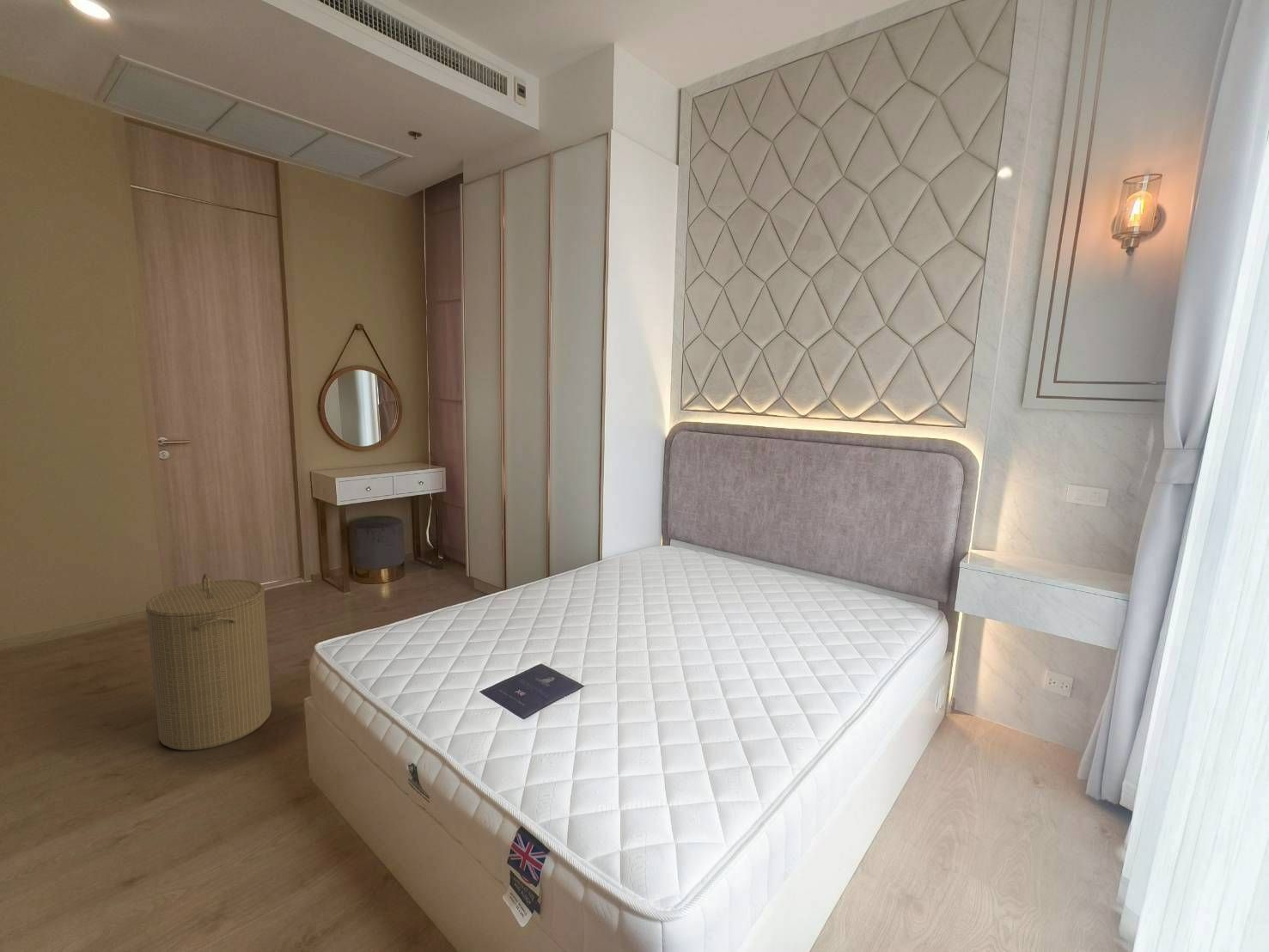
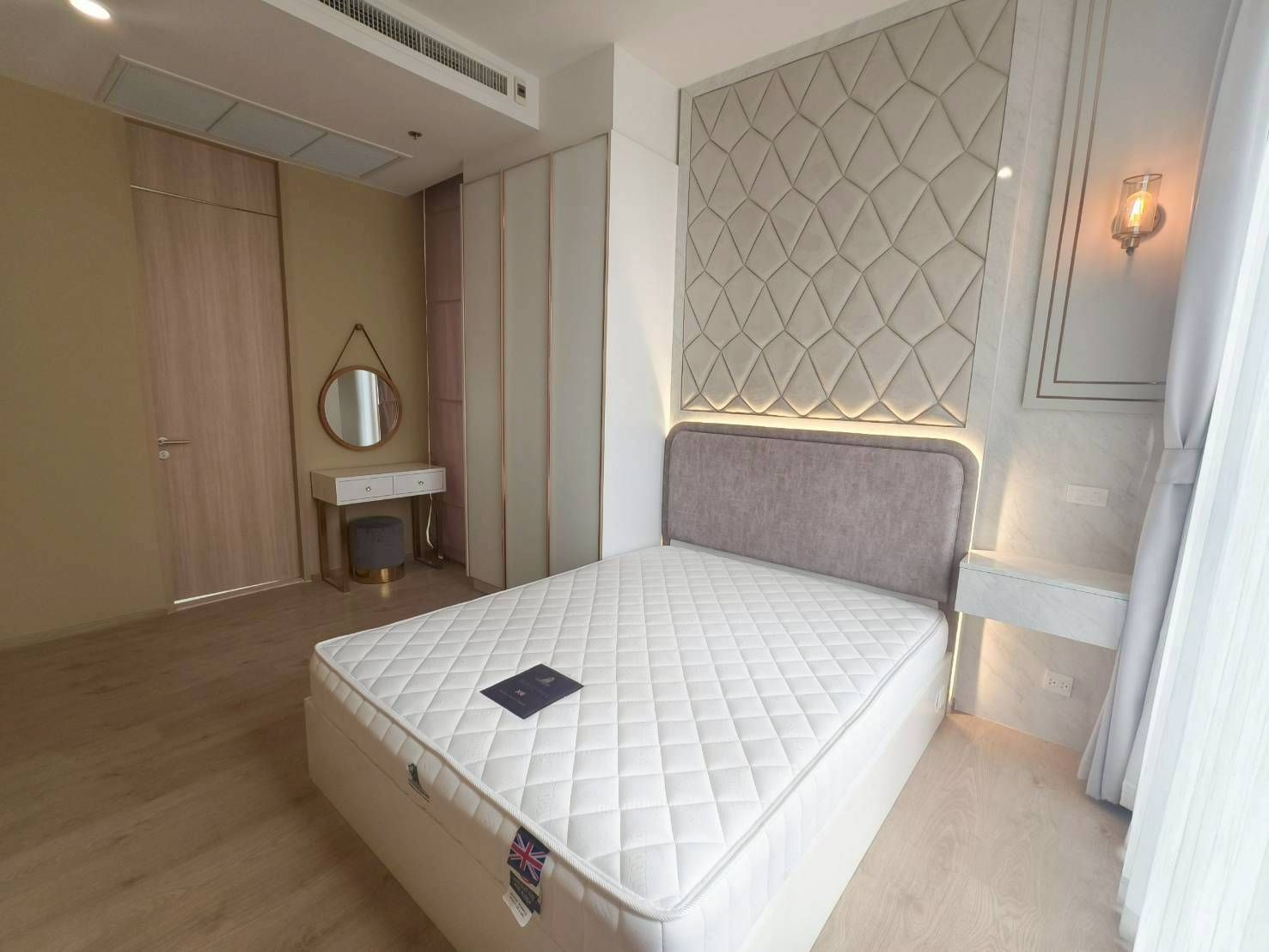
- laundry hamper [144,572,272,751]
